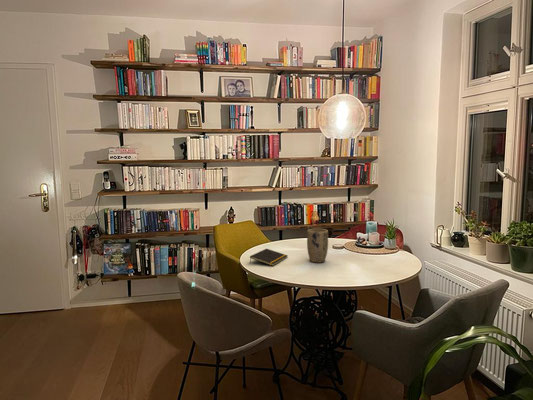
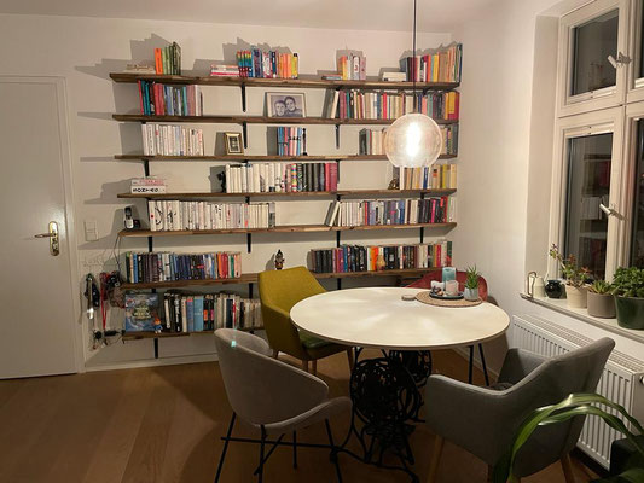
- notepad [249,248,289,267]
- plant pot [306,228,329,264]
